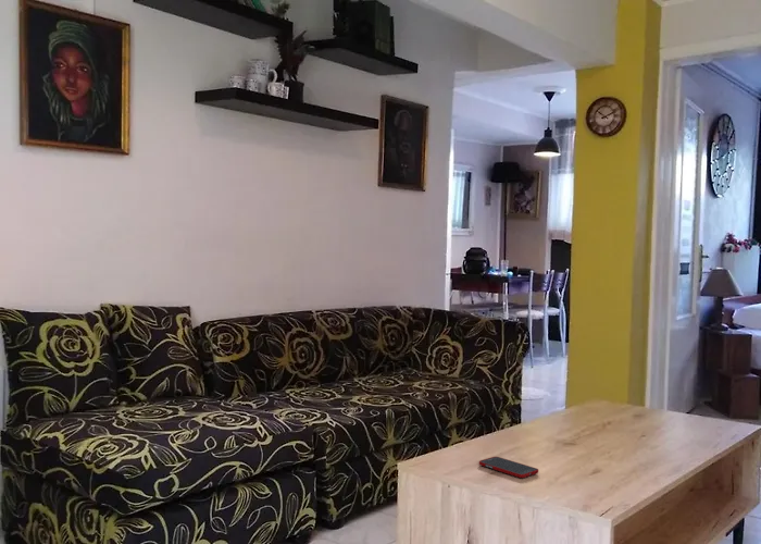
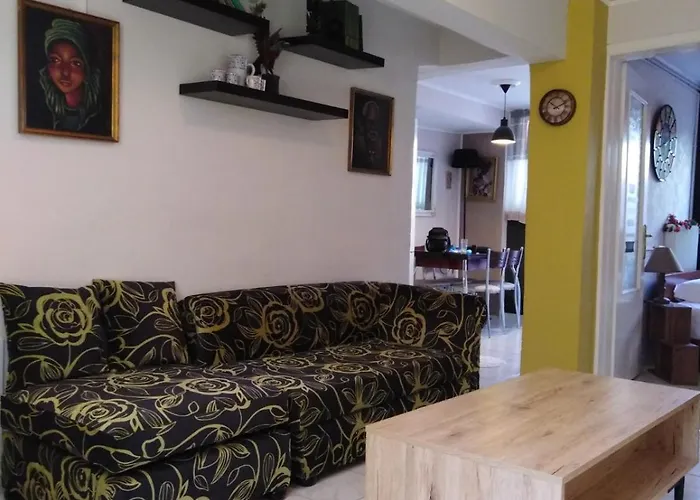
- cell phone [478,456,539,479]
